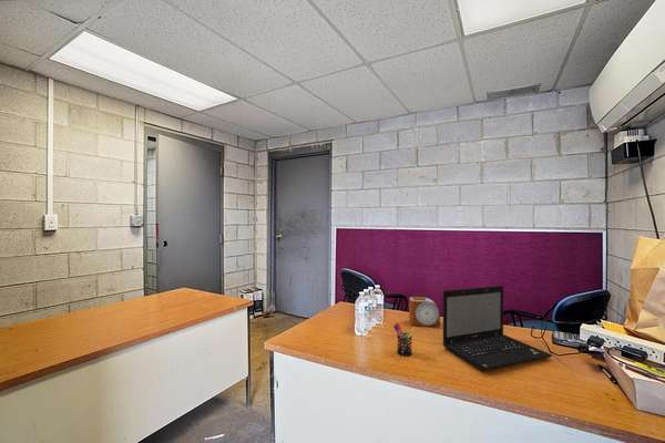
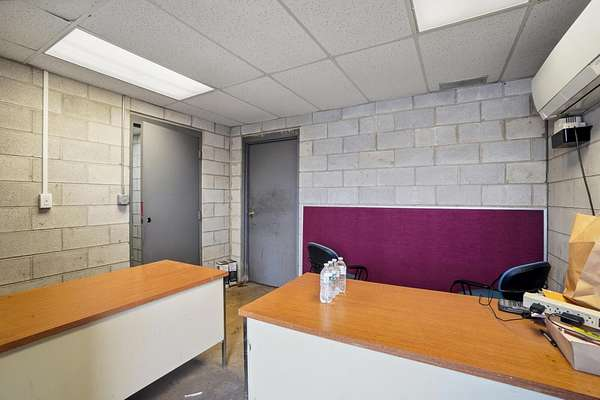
- laptop [442,285,553,372]
- alarm clock [408,296,441,328]
- pen holder [392,321,416,357]
